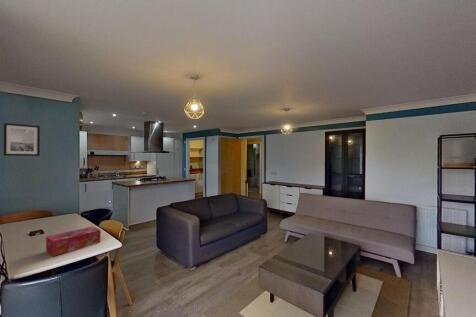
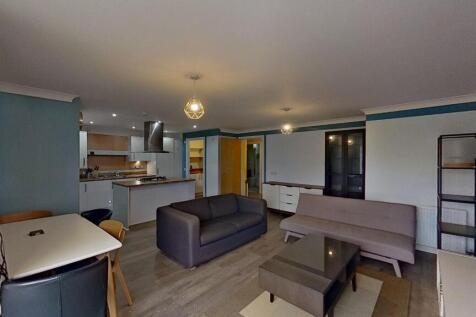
- tissue box [45,225,102,257]
- wall art [3,122,41,157]
